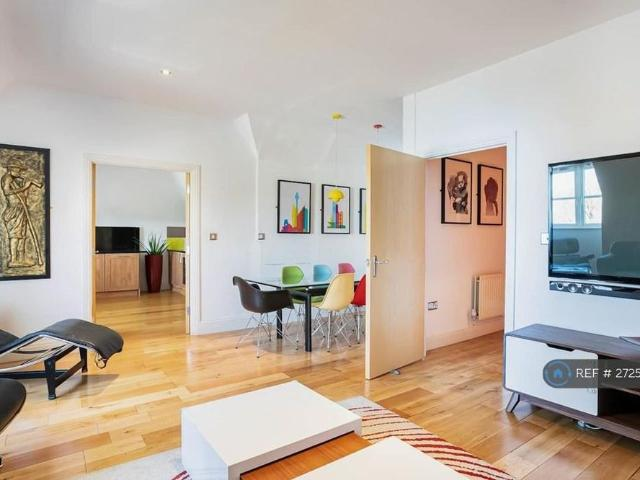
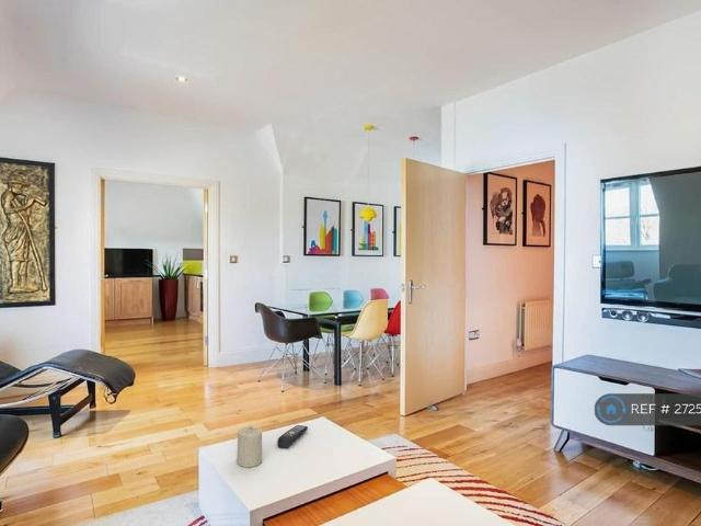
+ remote control [276,424,309,449]
+ candle [235,425,263,468]
